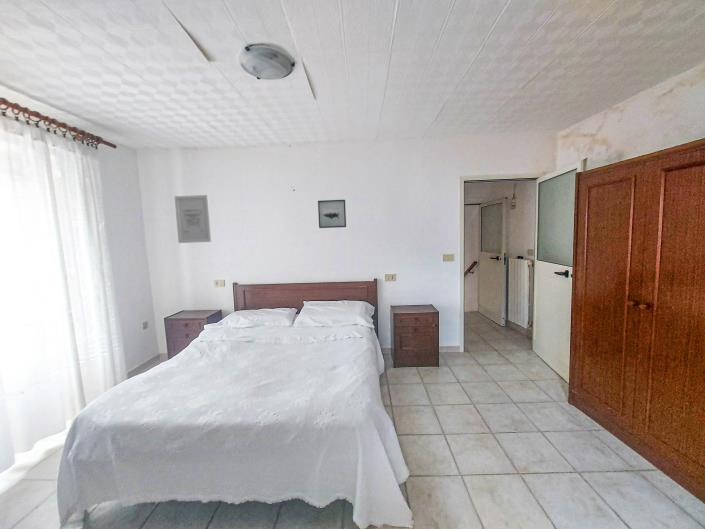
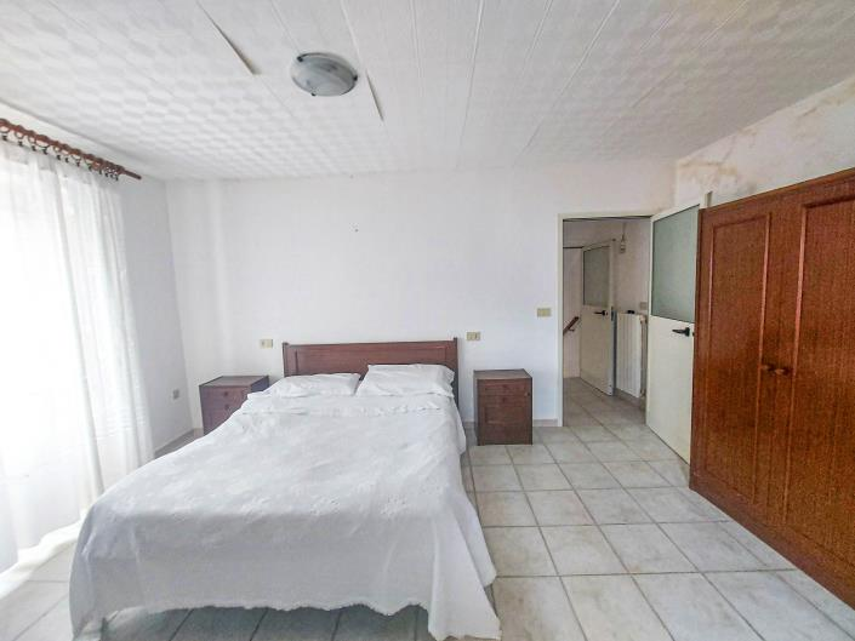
- wall art [317,199,347,229]
- wall art [174,194,212,244]
